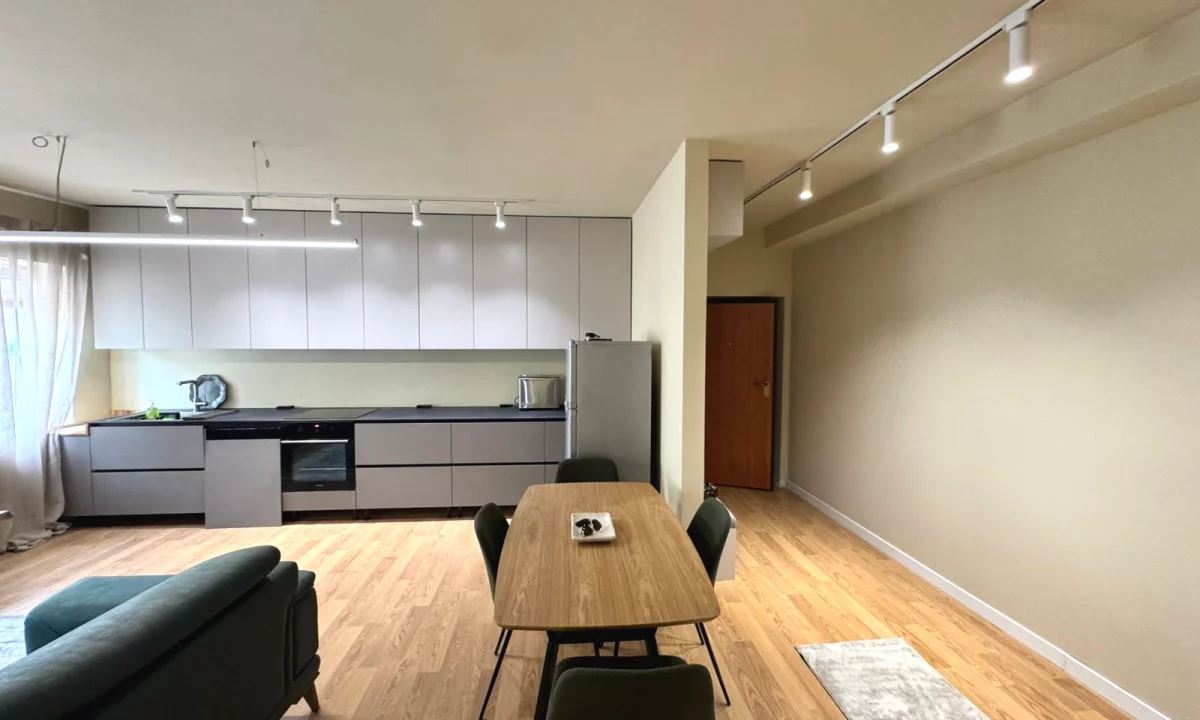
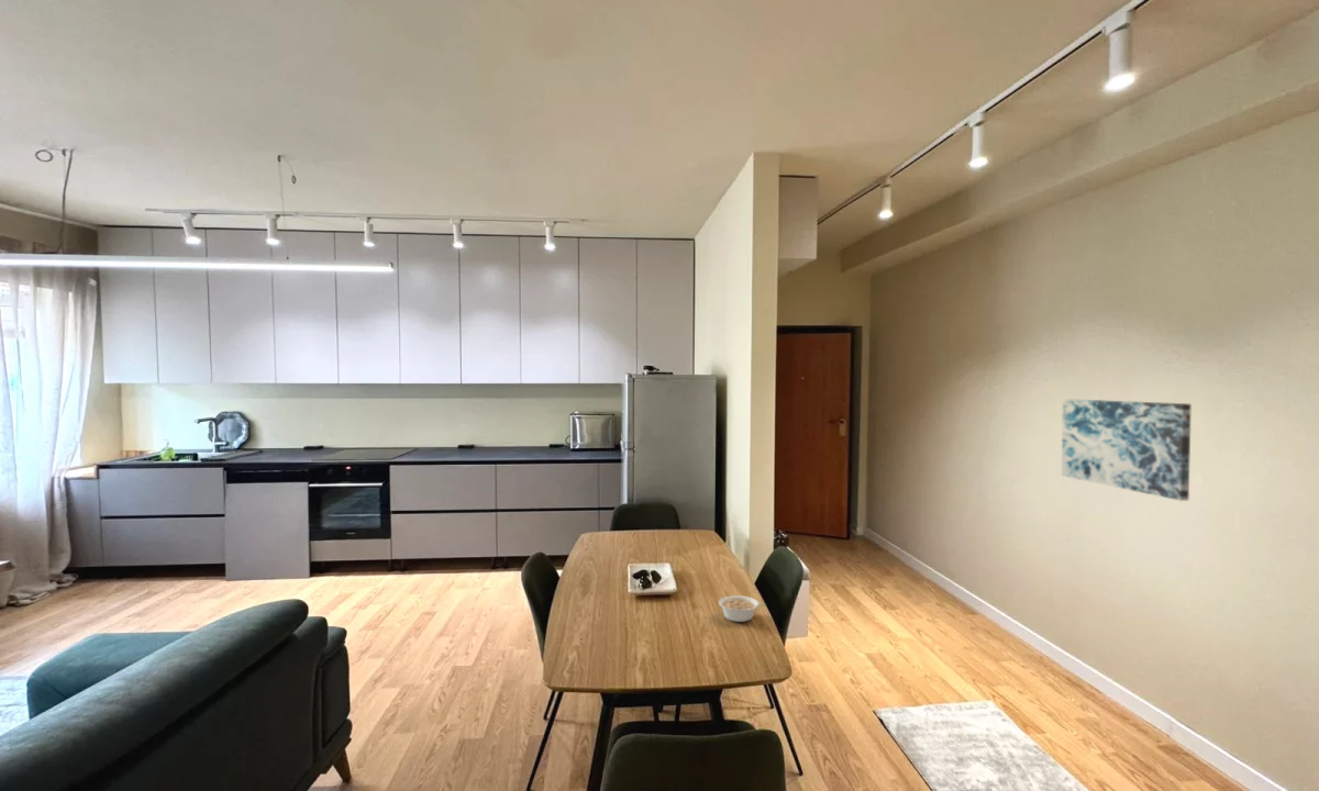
+ legume [718,594,767,623]
+ wall art [1061,398,1193,502]
